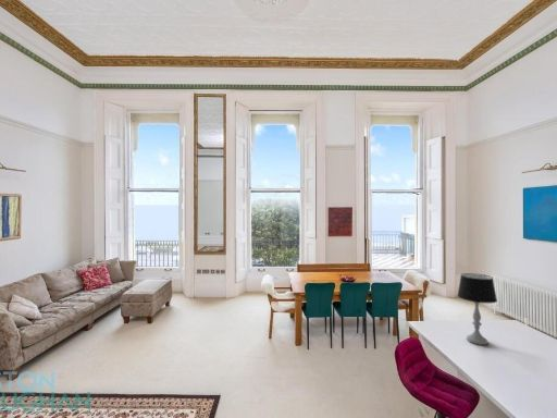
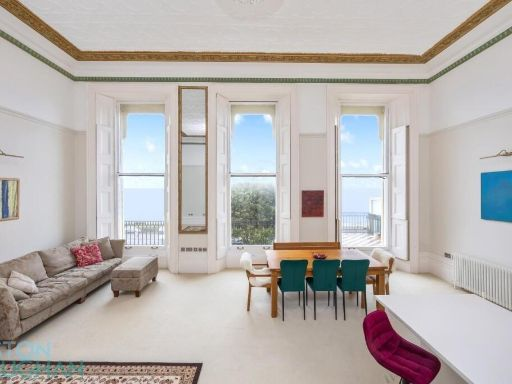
- table lamp [456,272,498,346]
